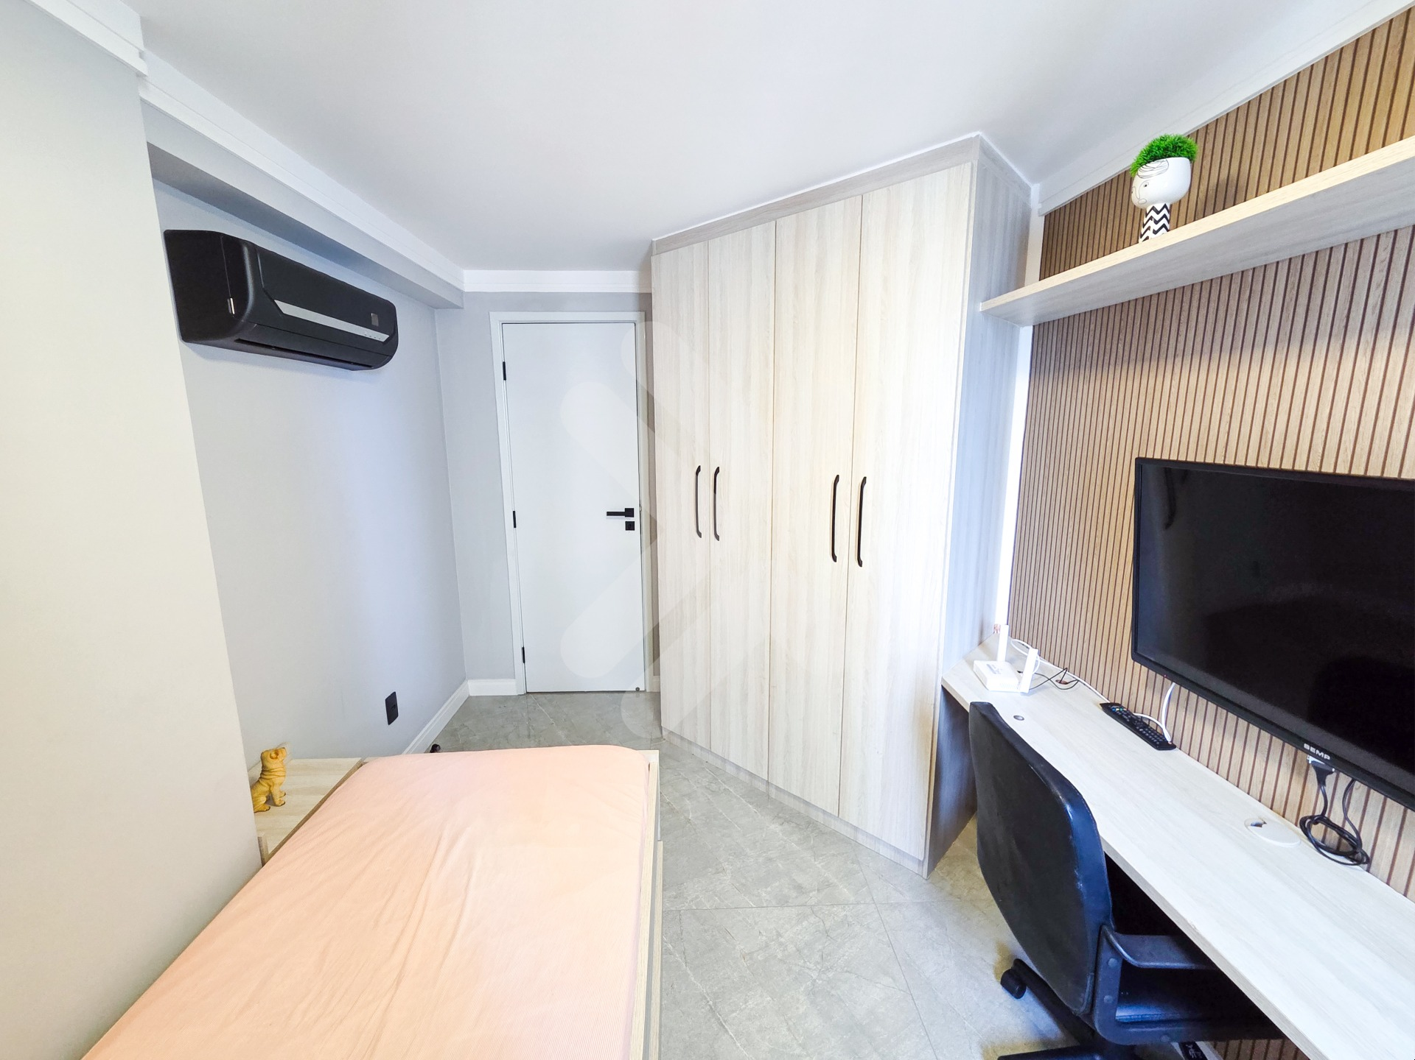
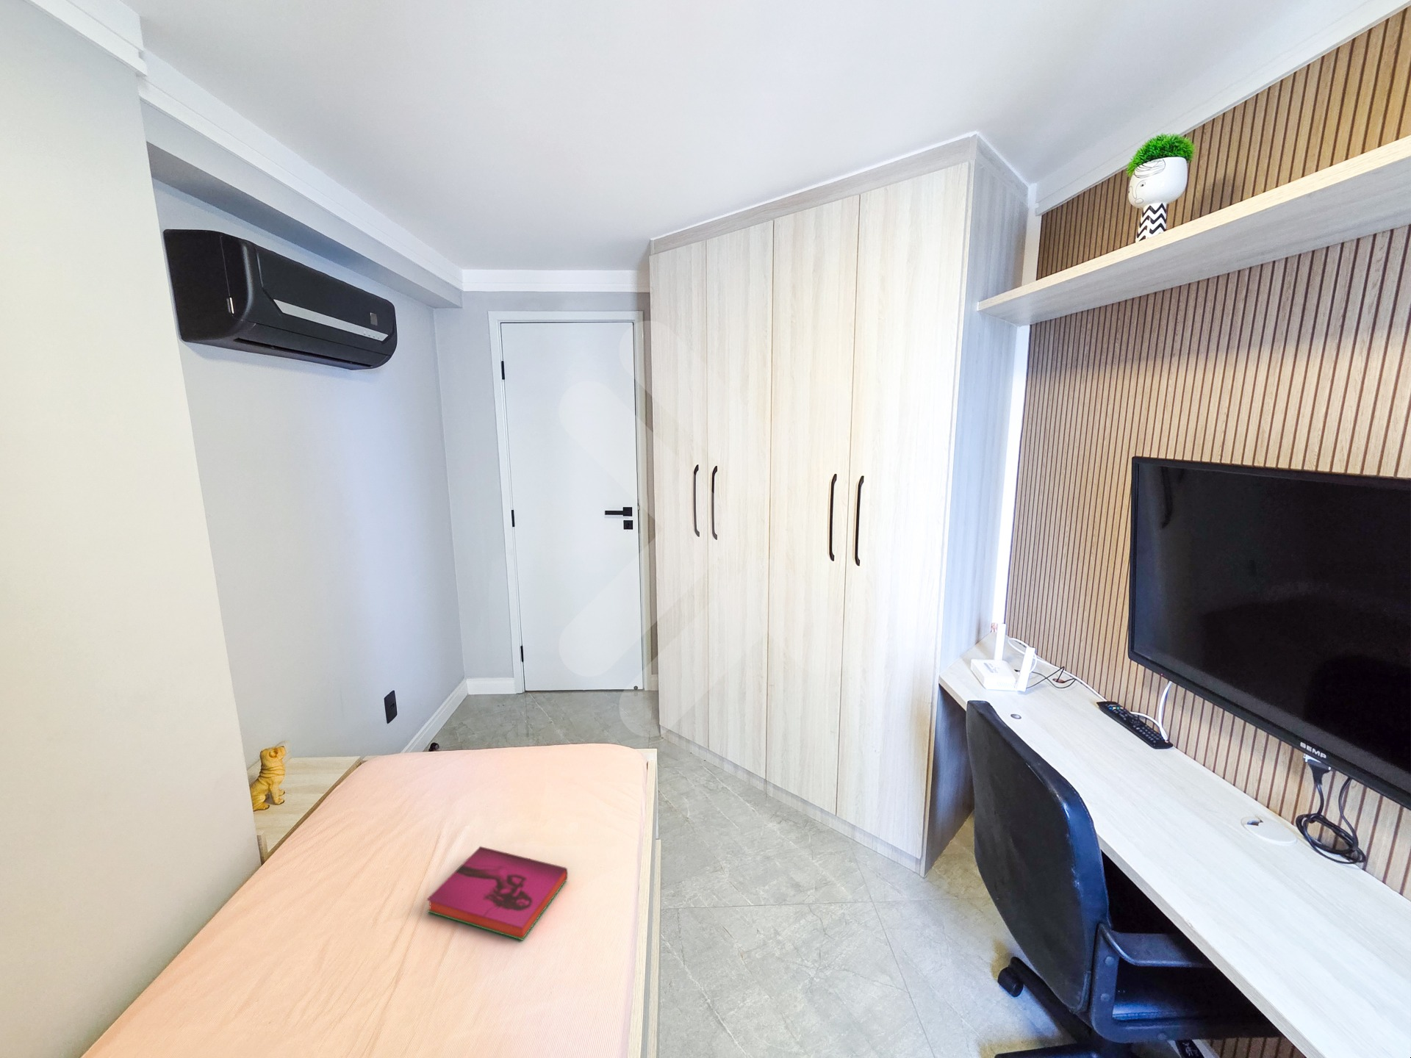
+ hardback book [426,846,568,941]
